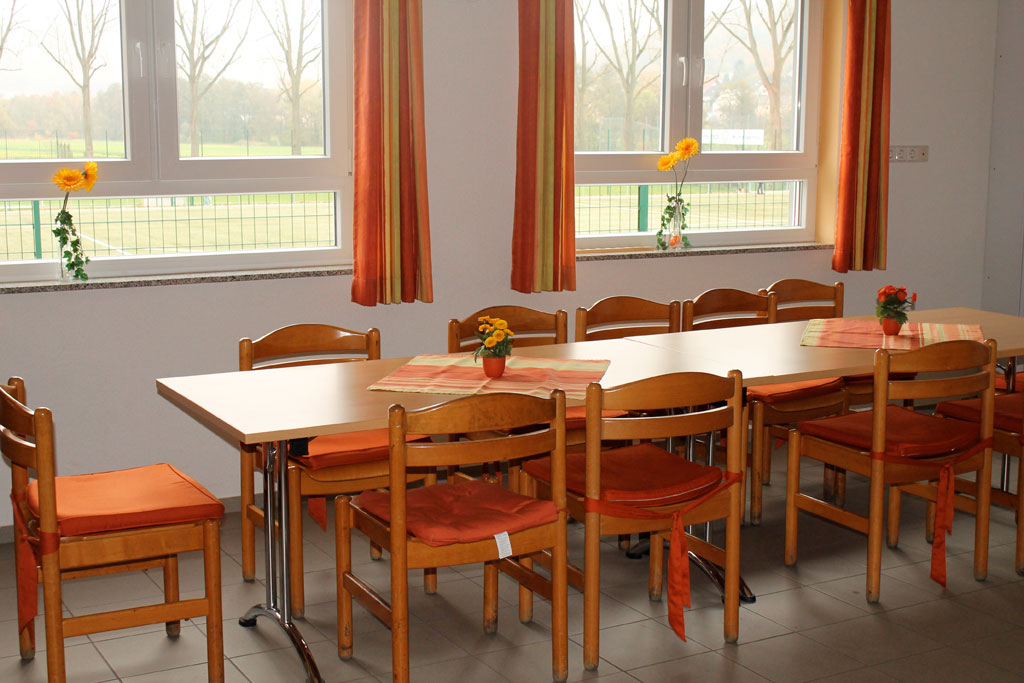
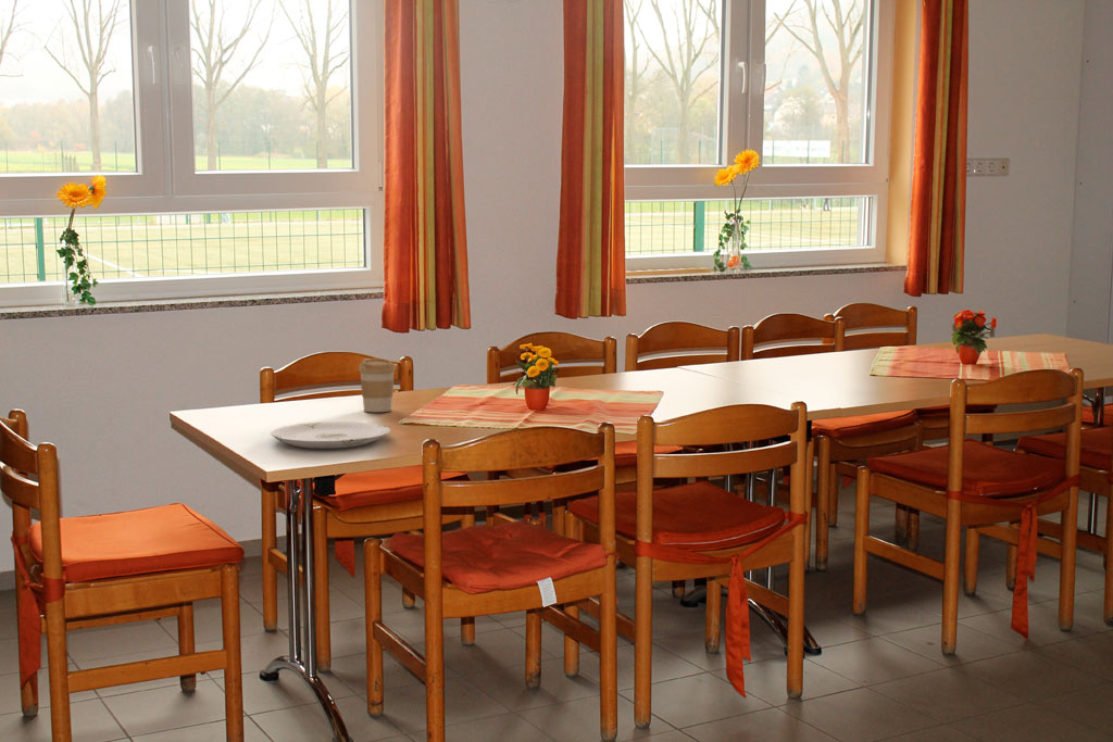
+ coffee cup [358,357,397,413]
+ plate [270,420,391,449]
